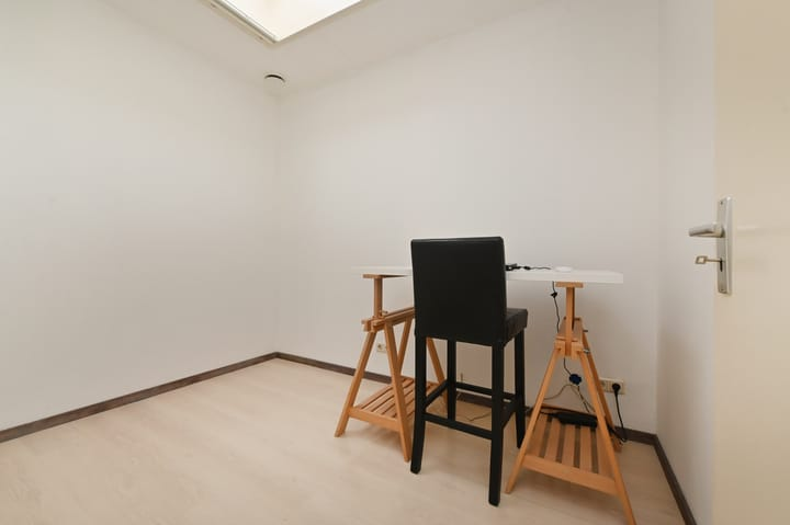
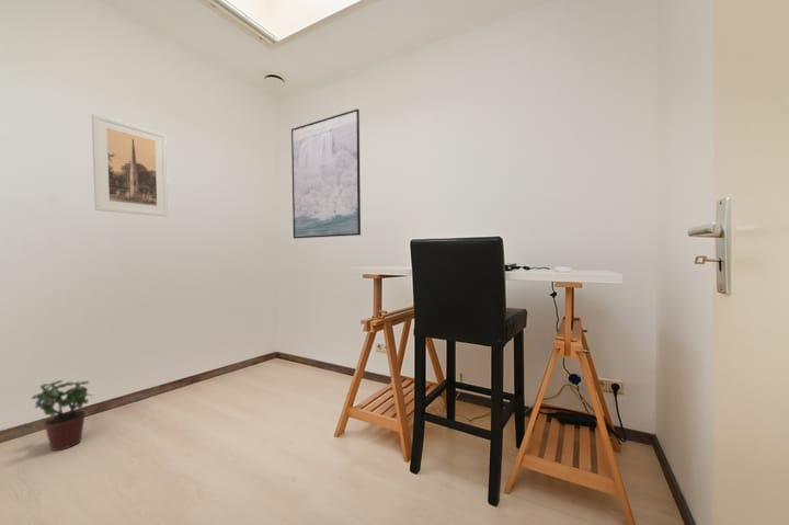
+ potted plant [31,379,94,452]
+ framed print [91,113,169,217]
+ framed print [290,107,362,239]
